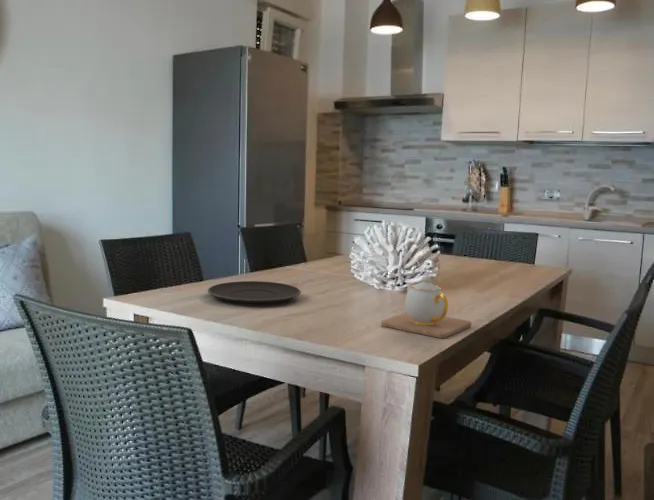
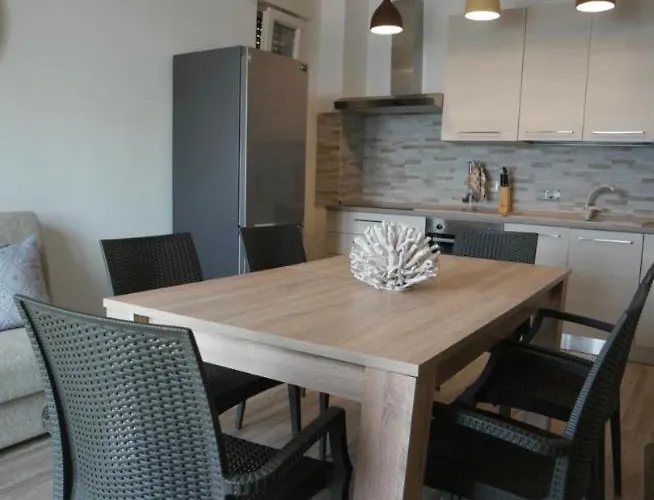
- plate [206,280,302,304]
- teapot [380,275,473,339]
